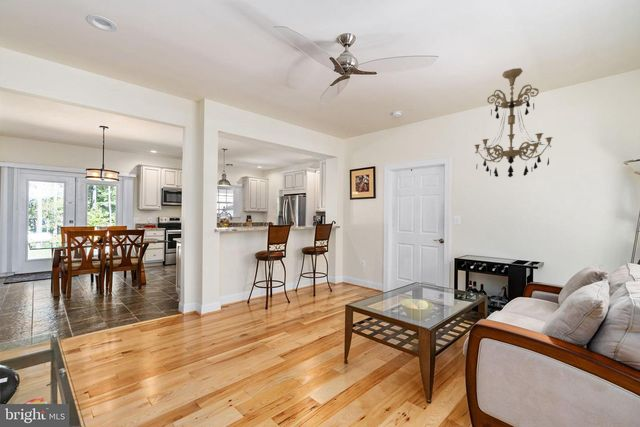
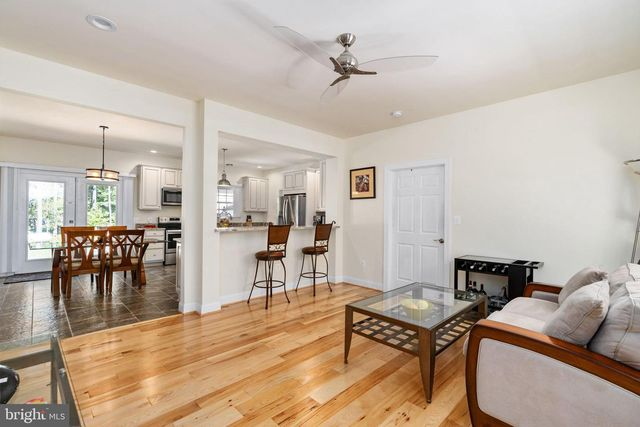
- chandelier [473,67,554,178]
